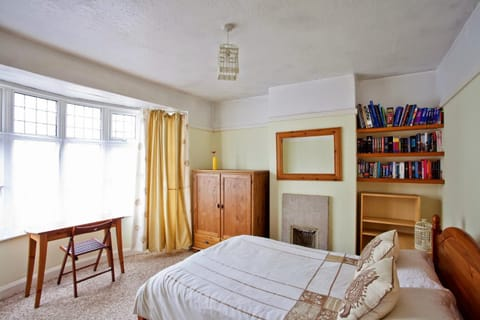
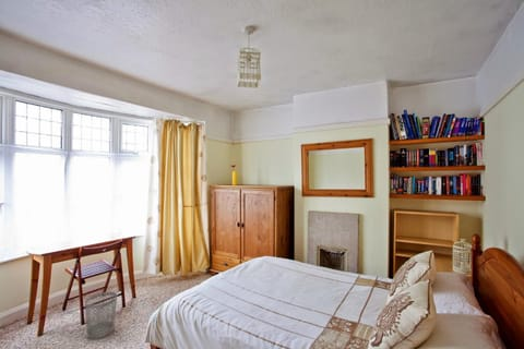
+ wastebasket [83,290,118,340]
